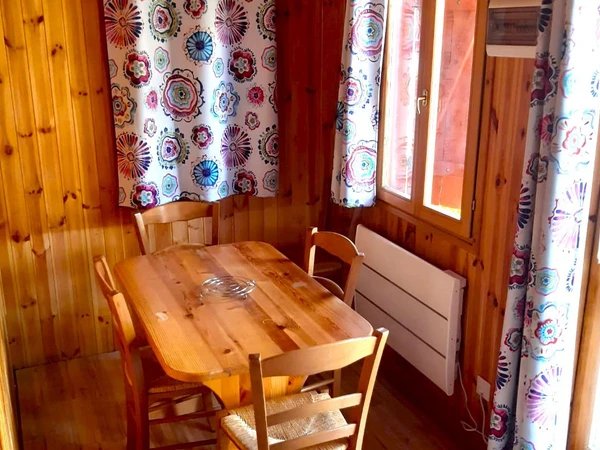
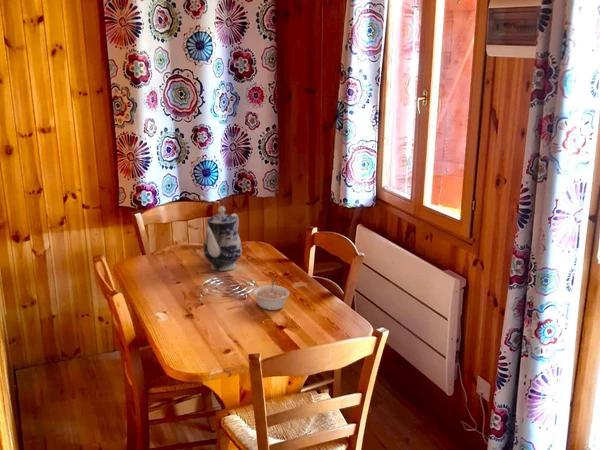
+ legume [252,279,290,311]
+ teapot [203,205,243,272]
